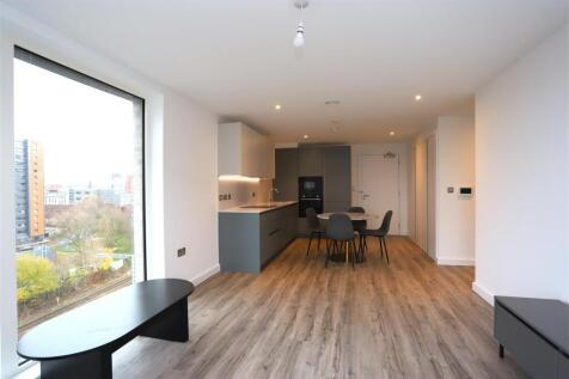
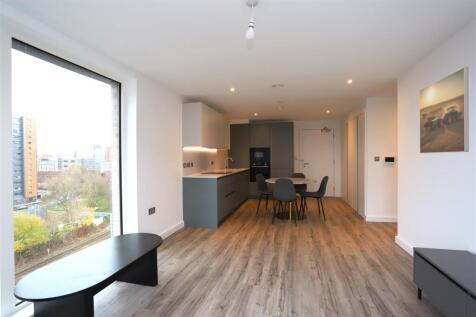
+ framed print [419,66,470,154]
